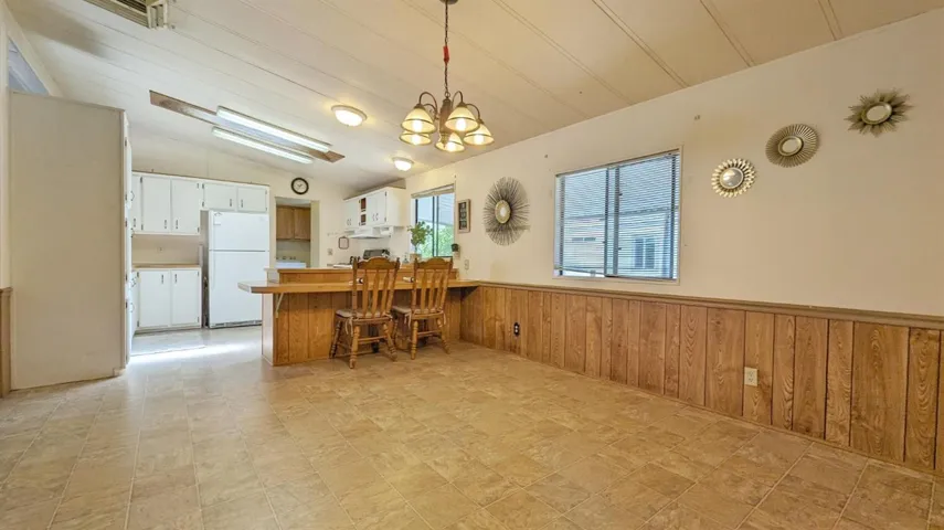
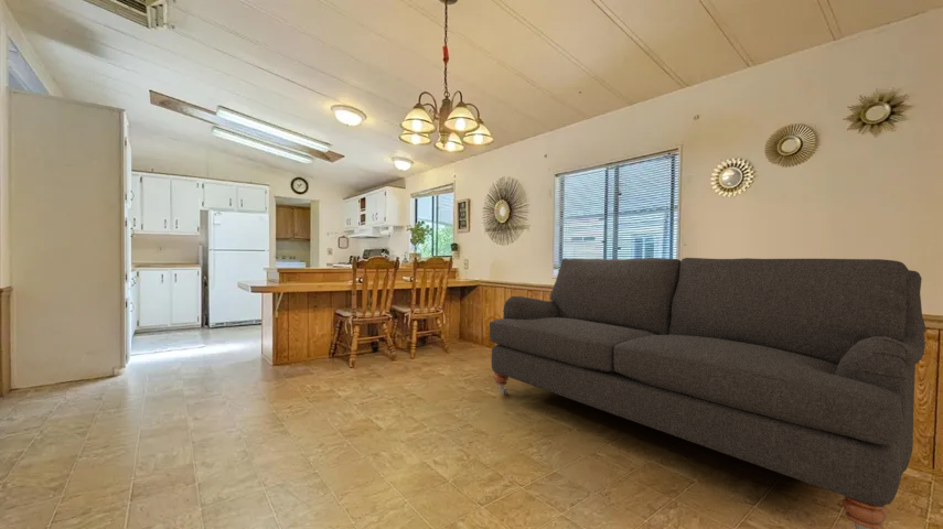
+ sofa [489,257,926,529]
